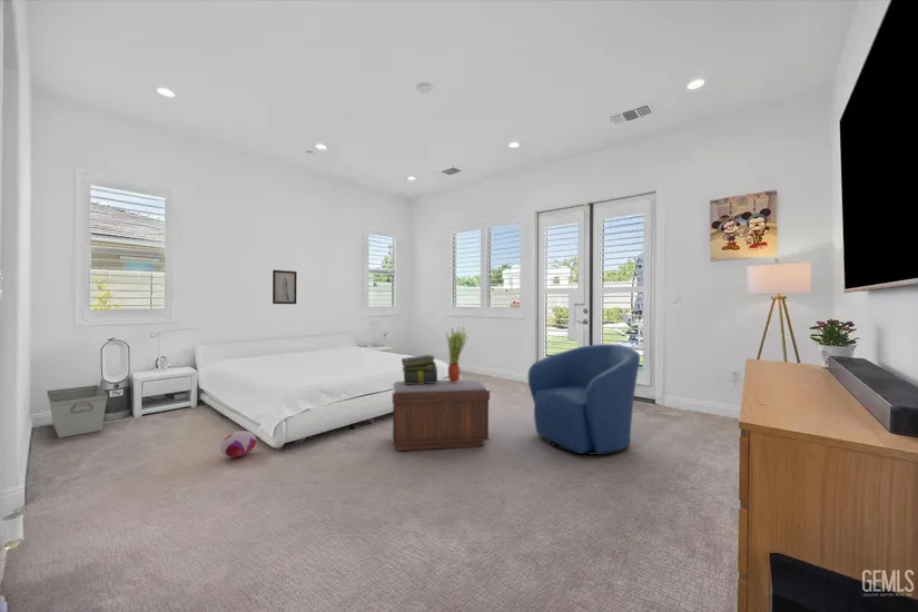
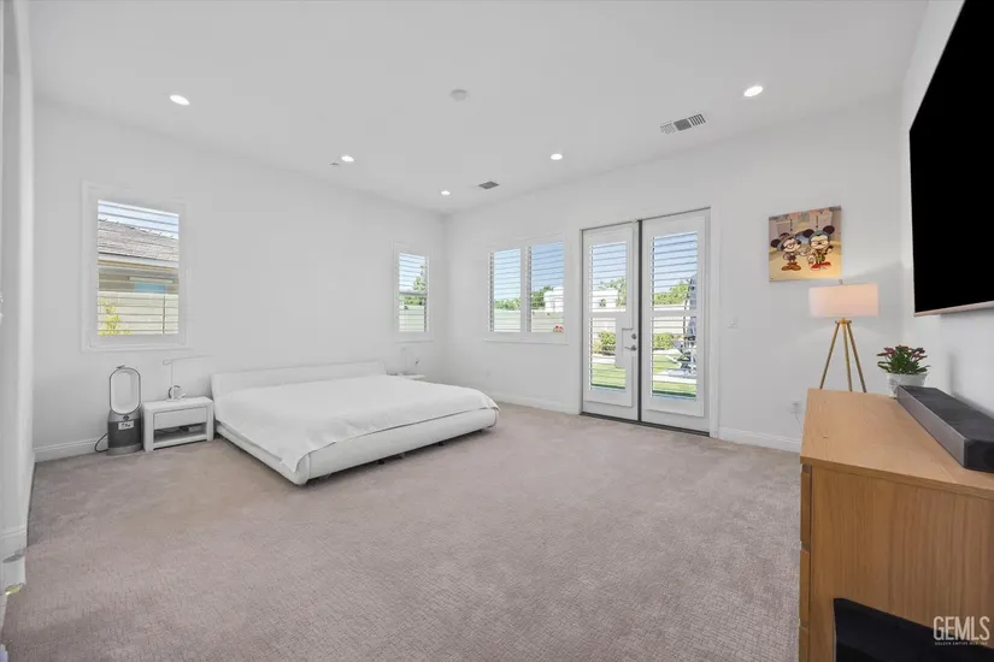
- potted plant [444,325,468,383]
- wall art [272,269,298,305]
- armchair [527,343,641,456]
- stack of books [401,354,438,384]
- plush toy [219,430,257,458]
- bench [391,378,491,452]
- storage bin [46,384,109,438]
